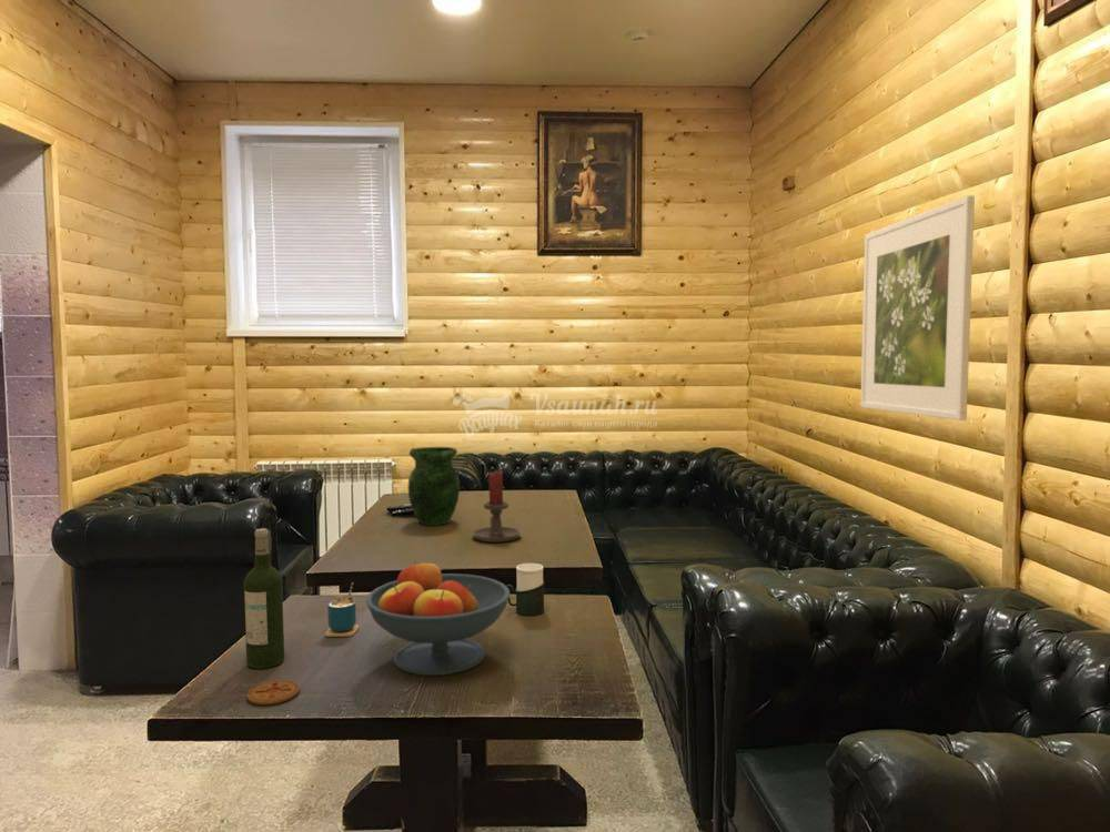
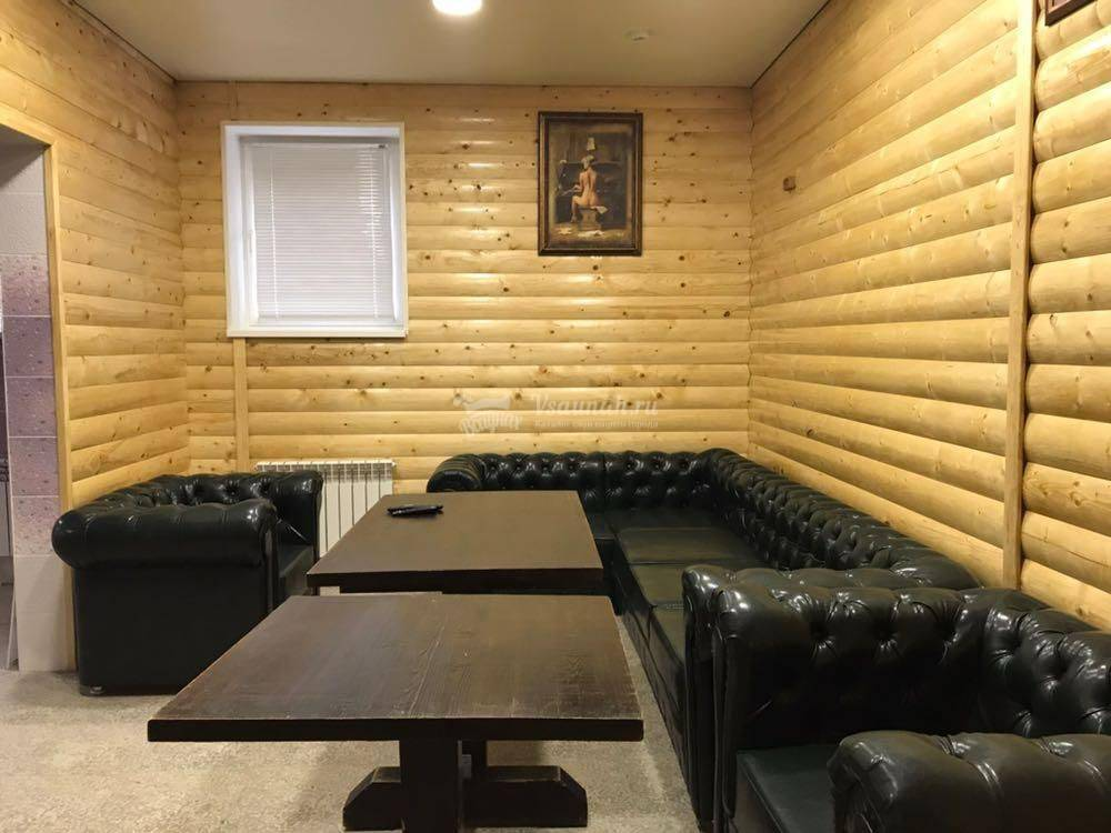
- wine bottle [243,527,285,670]
- cup [324,581,360,638]
- vase [406,446,461,527]
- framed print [859,194,976,422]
- coaster [245,679,301,706]
- candle holder [472,470,522,544]
- fruit bowl [365,559,512,677]
- cup [505,562,545,617]
